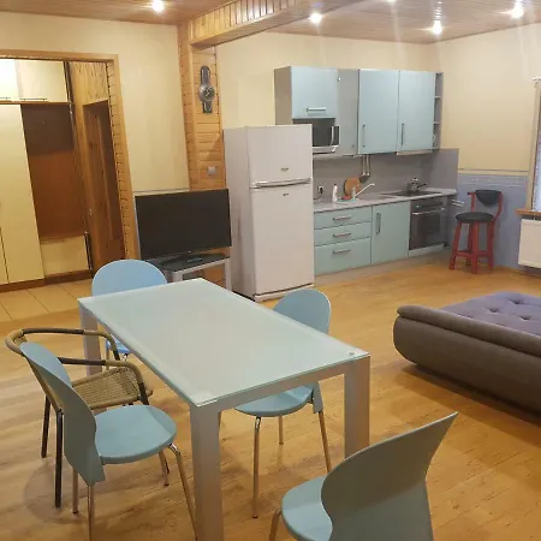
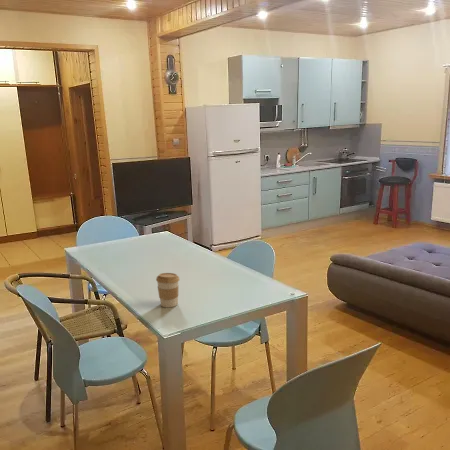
+ coffee cup [155,272,180,308]
